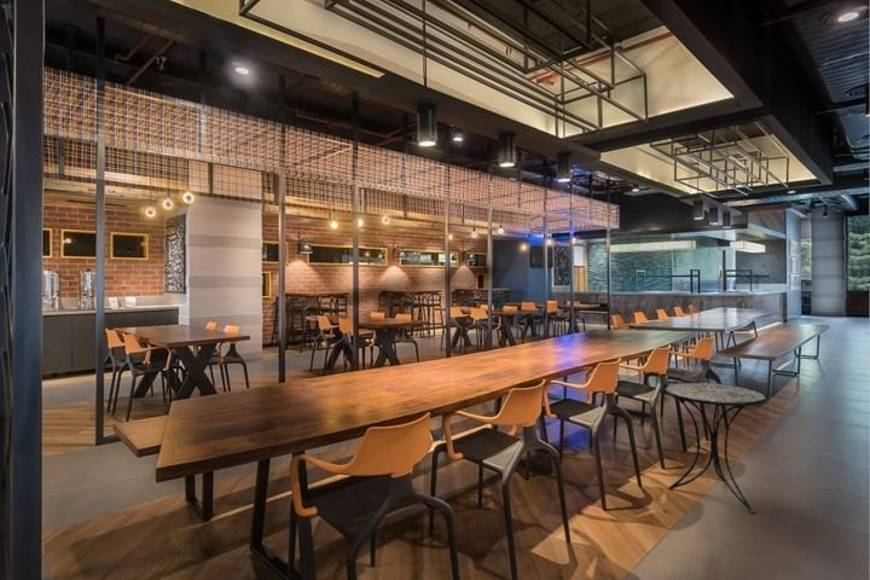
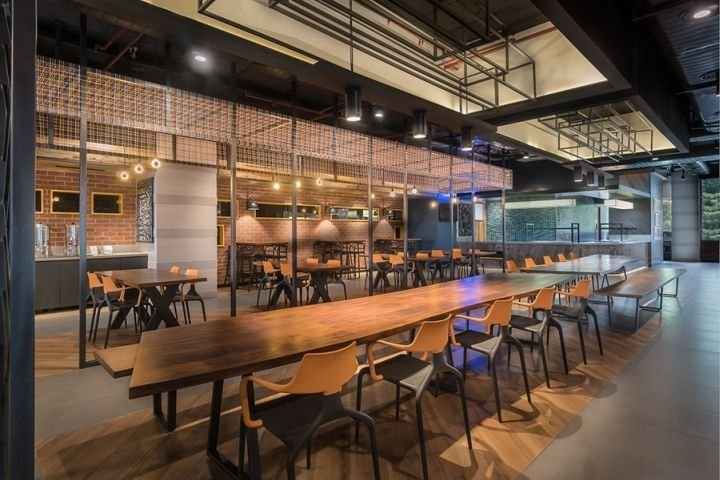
- side table [665,382,767,514]
